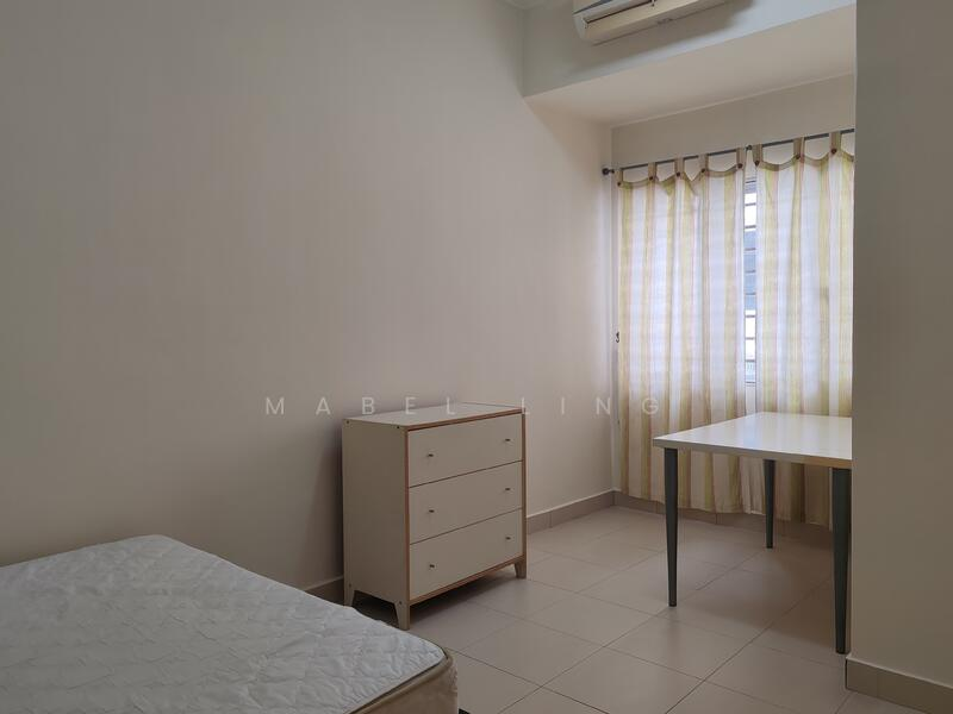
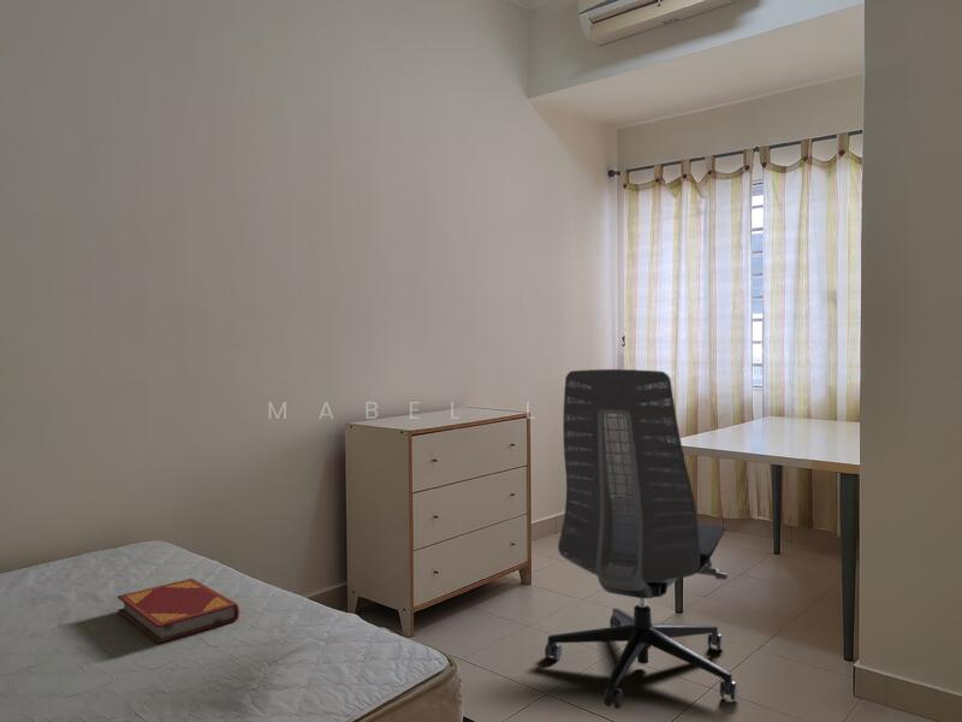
+ hardback book [117,578,240,645]
+ office chair [544,368,738,710]
